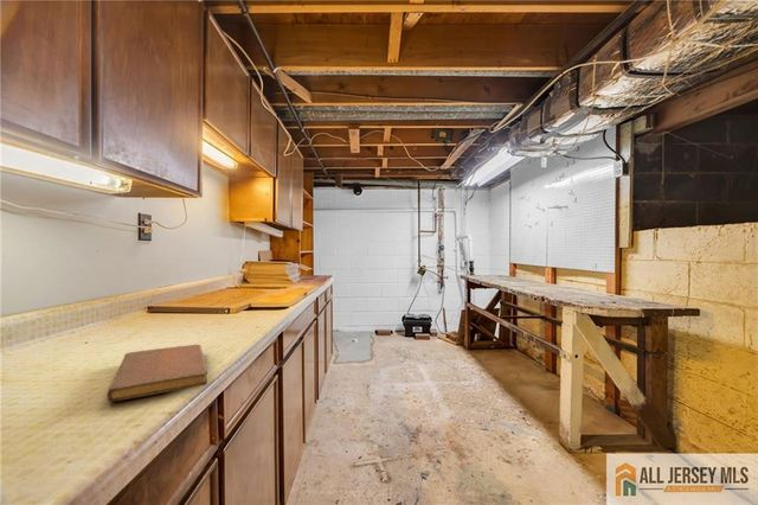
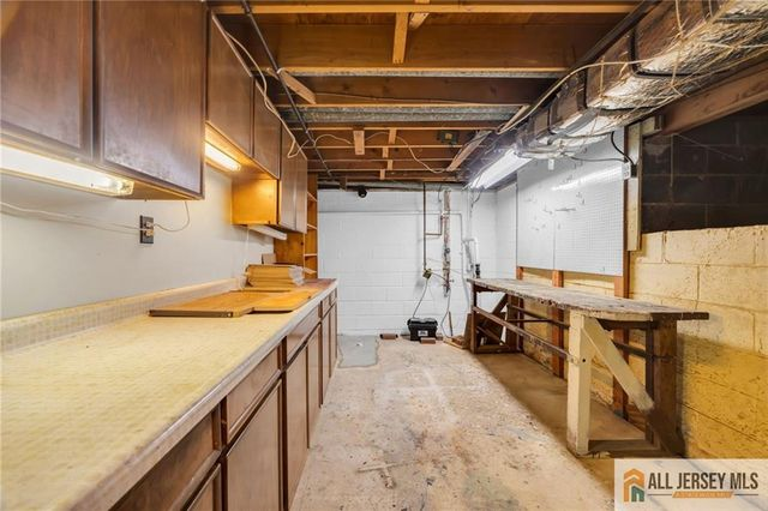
- notebook [107,344,208,403]
